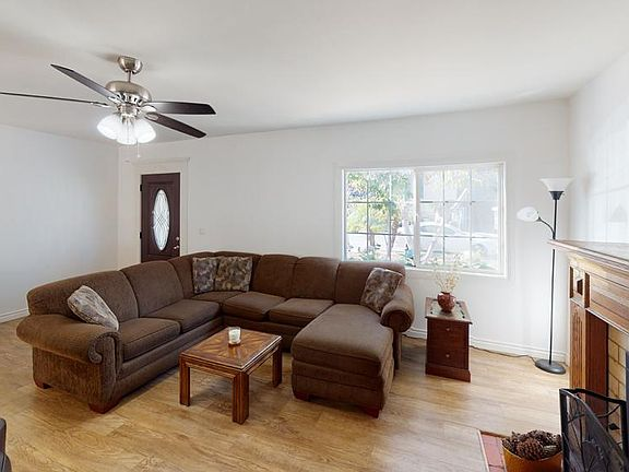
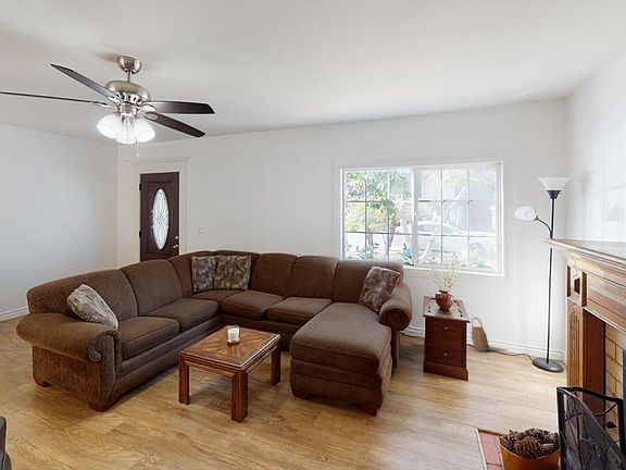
+ basket [471,317,490,352]
